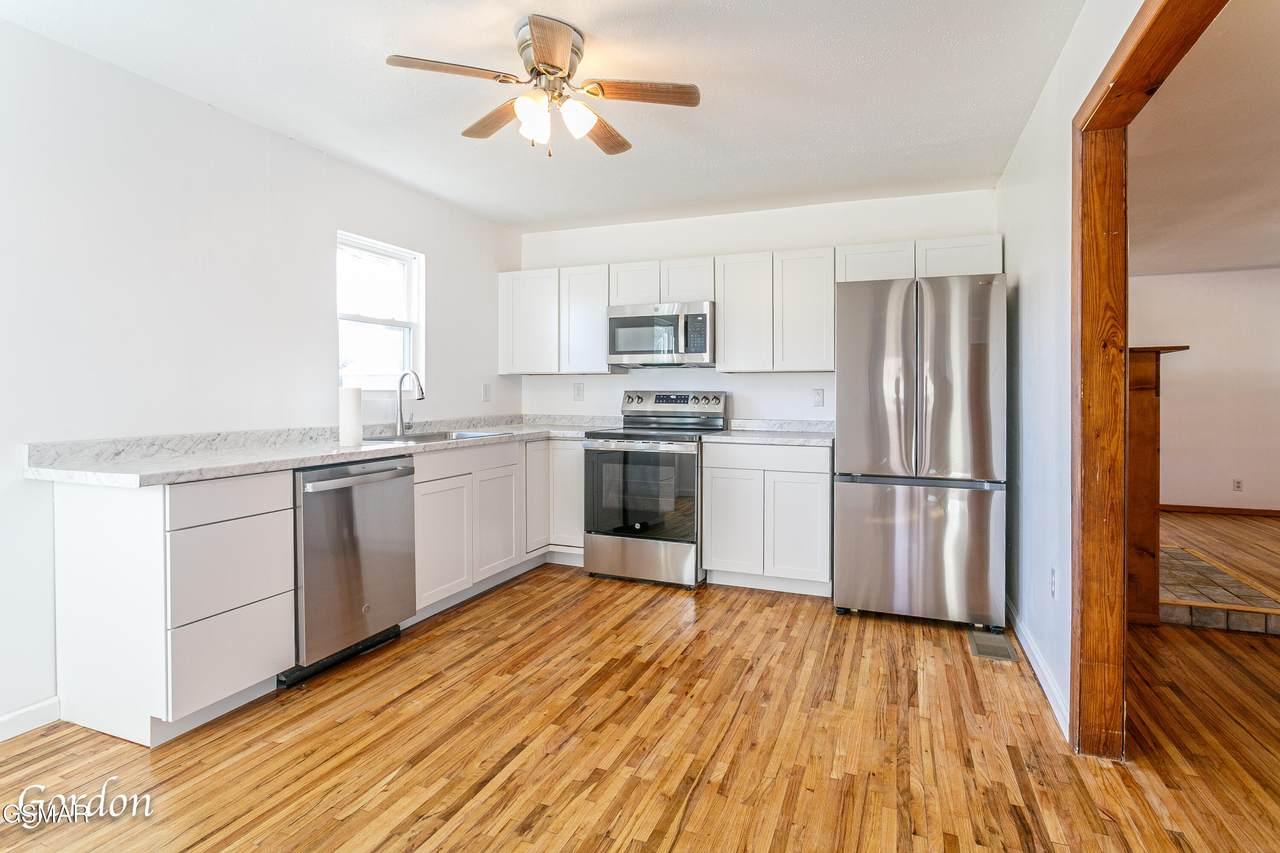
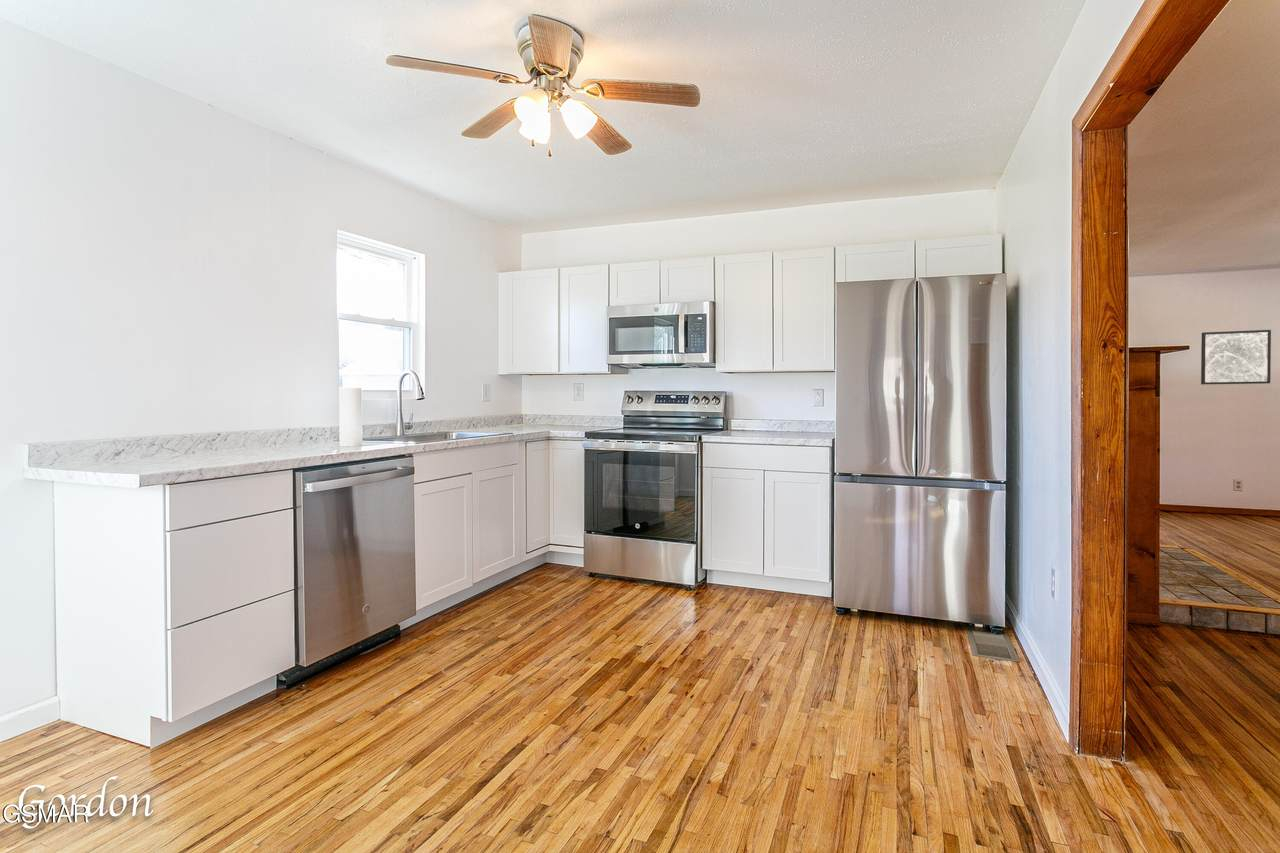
+ wall art [1200,329,1272,386]
